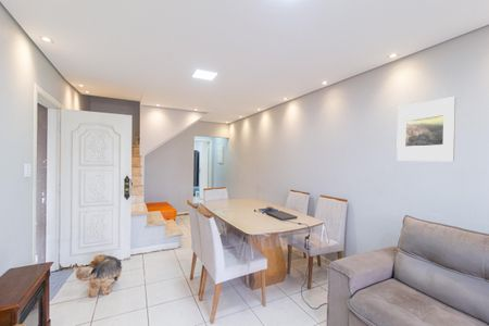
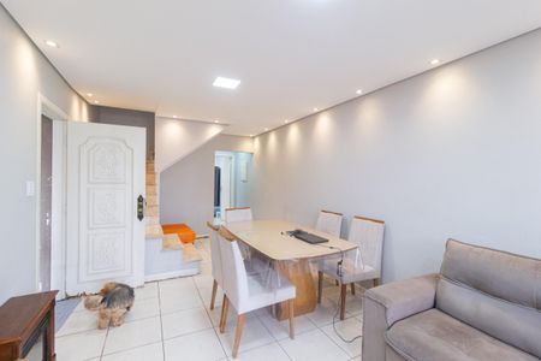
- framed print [396,96,456,162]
